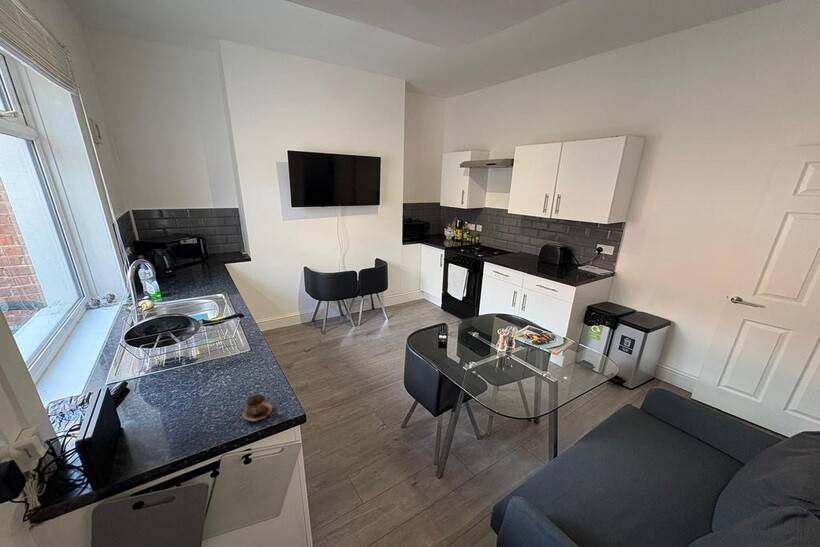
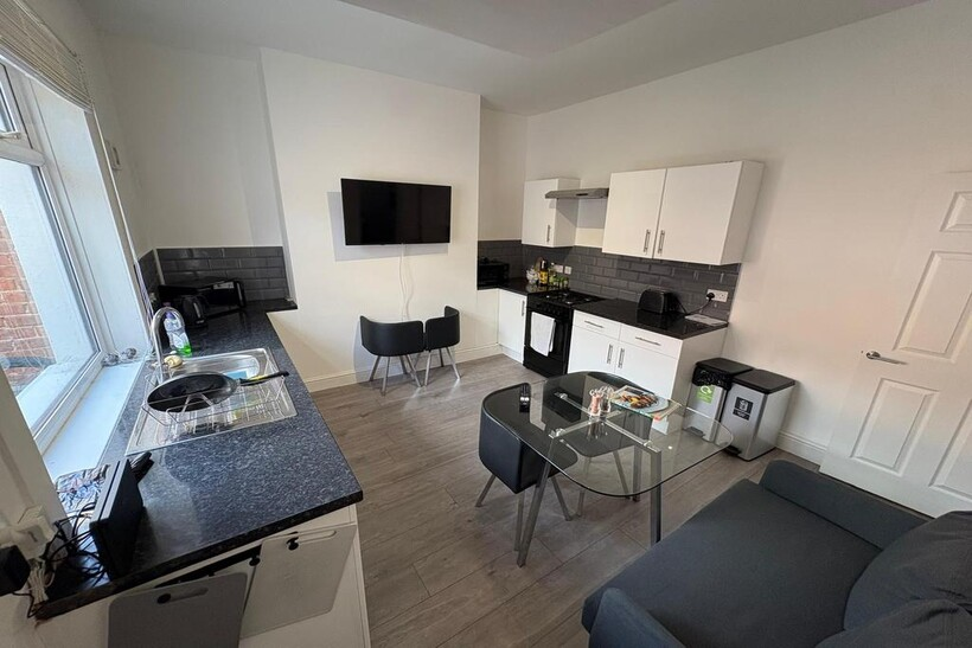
- cup [242,394,273,423]
